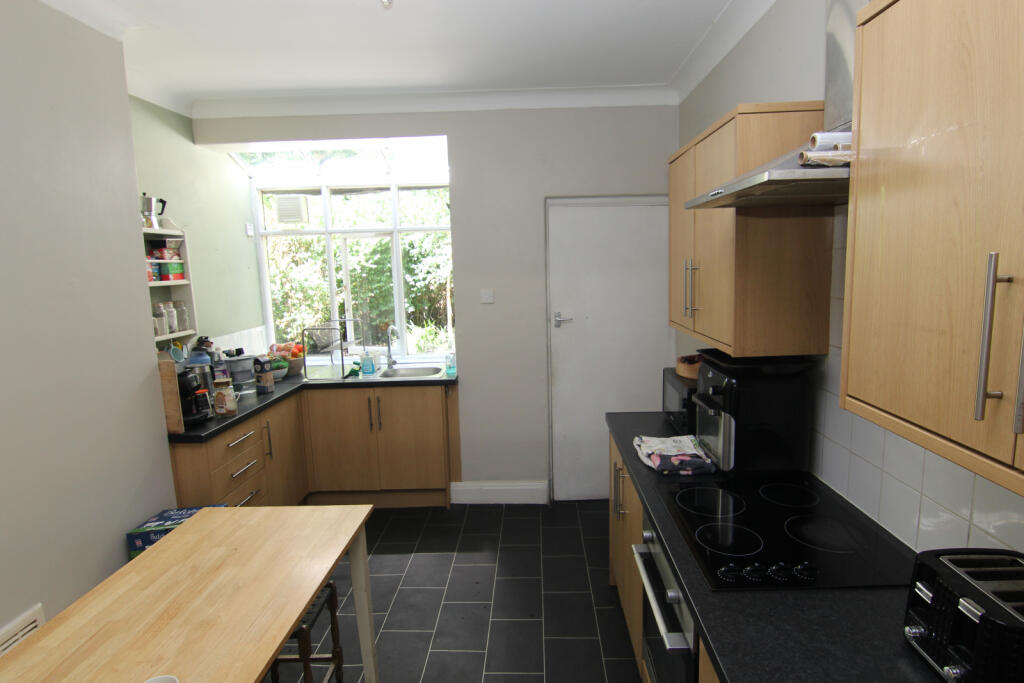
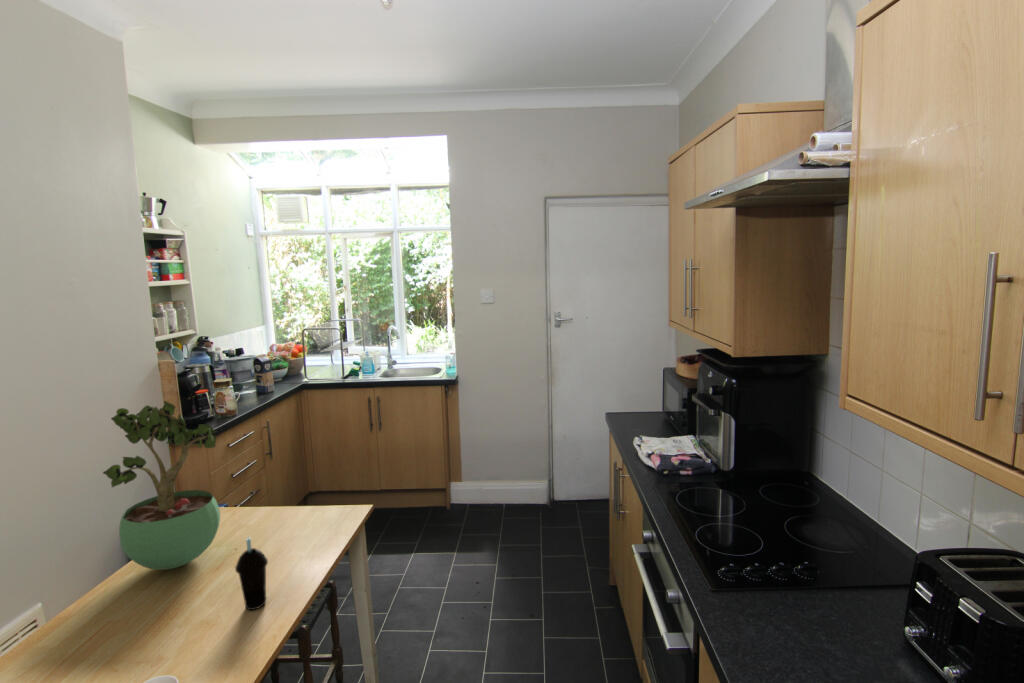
+ potted plant [102,400,221,571]
+ cup [234,537,269,611]
